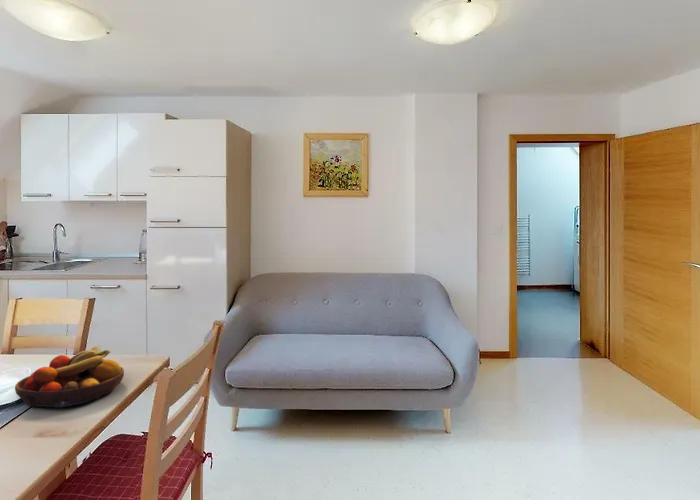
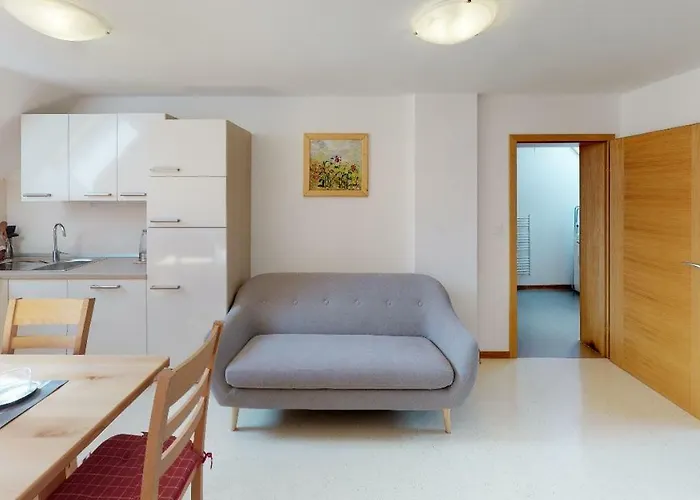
- fruit bowl [14,345,125,408]
